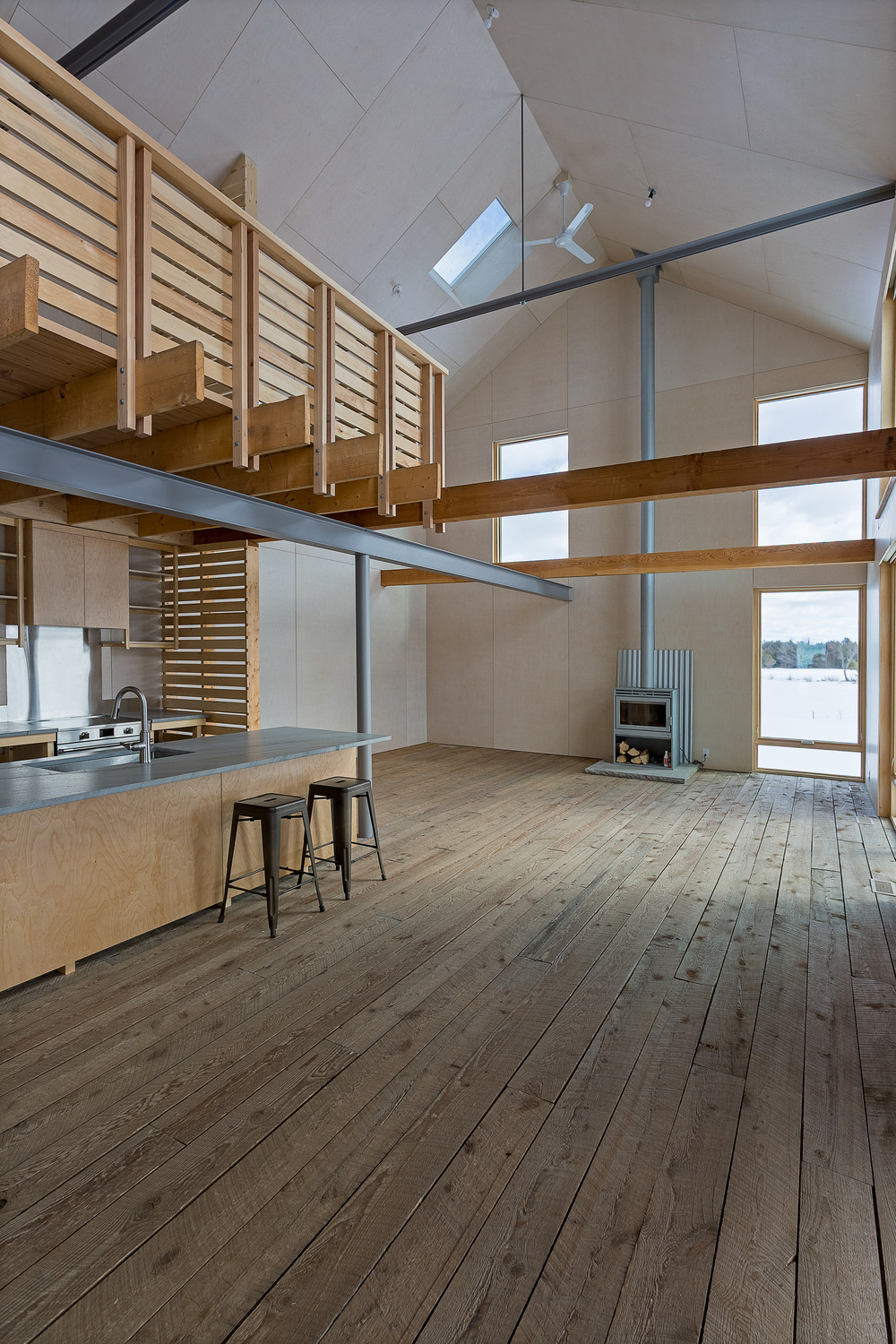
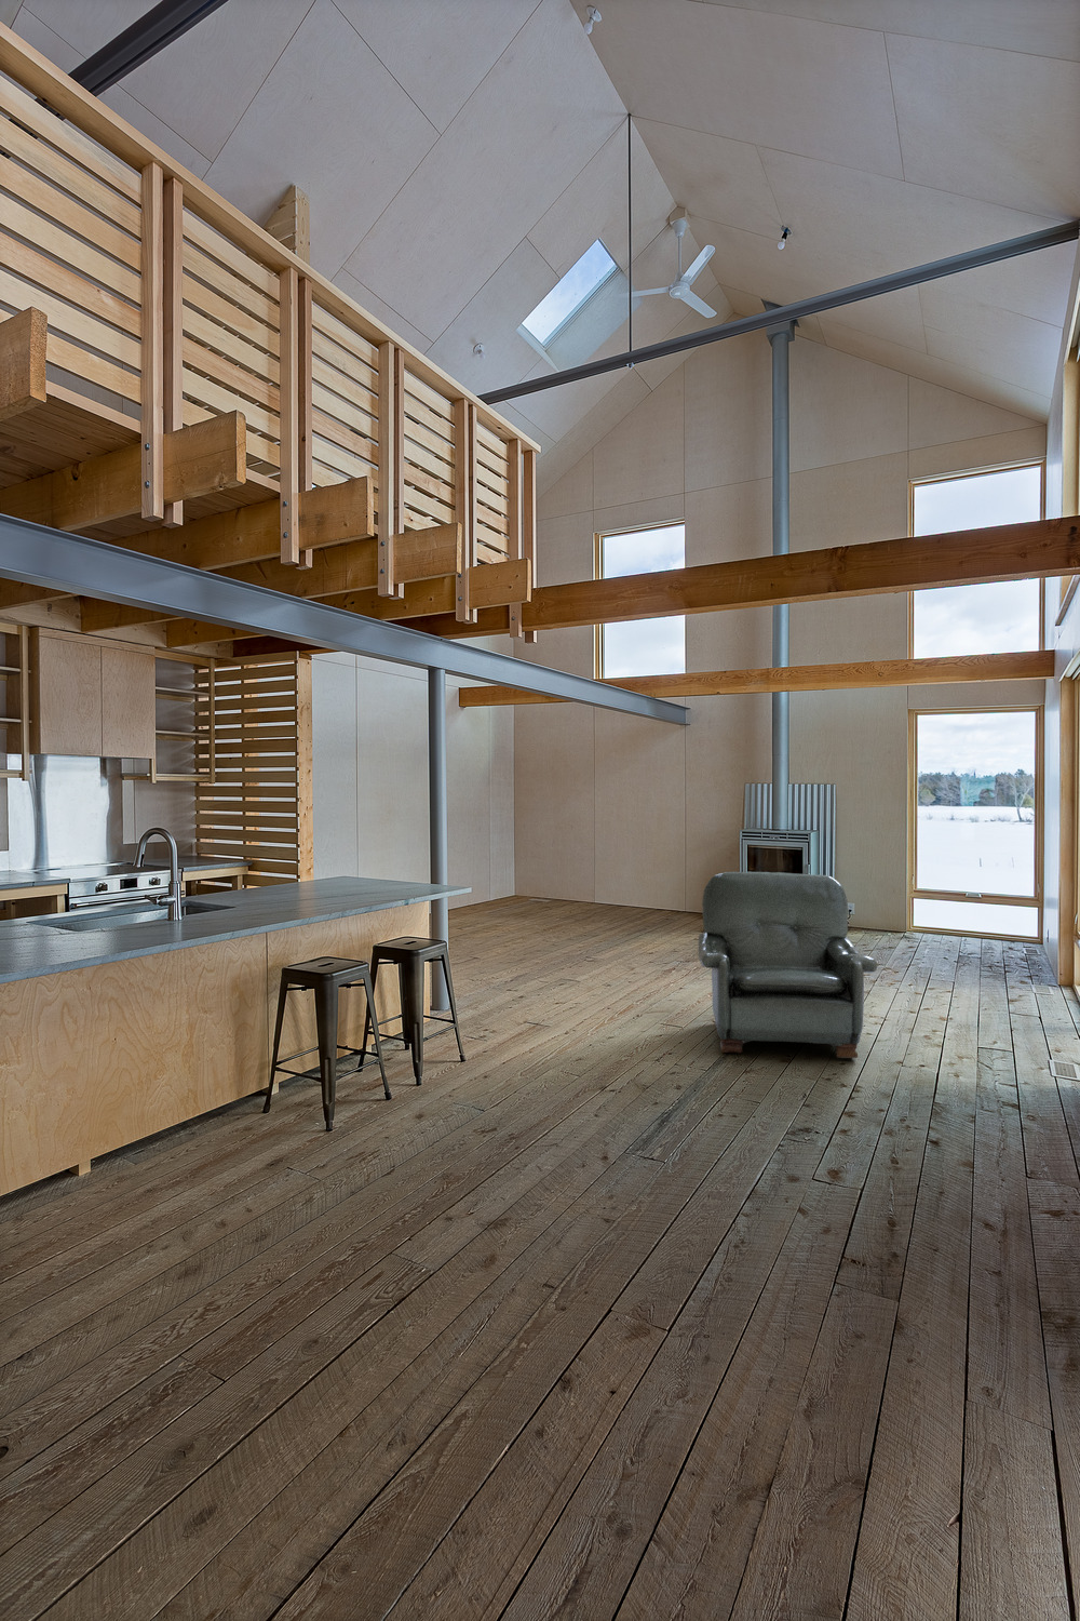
+ armchair [698,871,878,1059]
